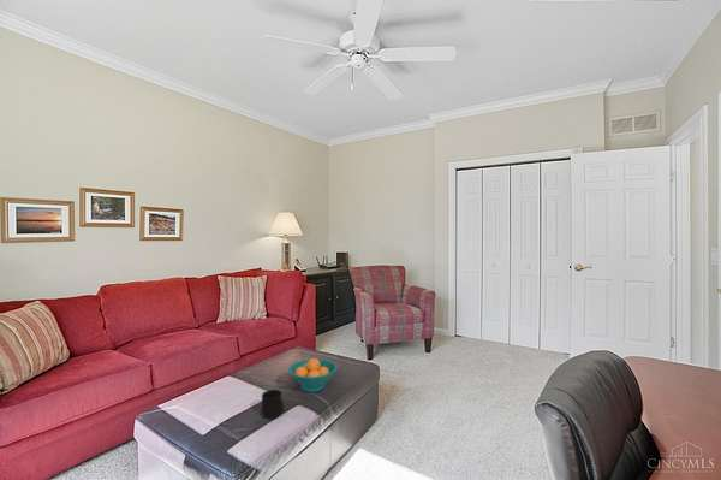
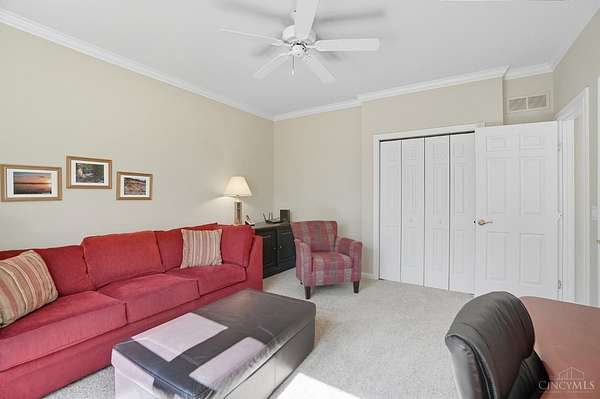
- fruit bowl [287,357,339,393]
- mug [261,389,285,420]
